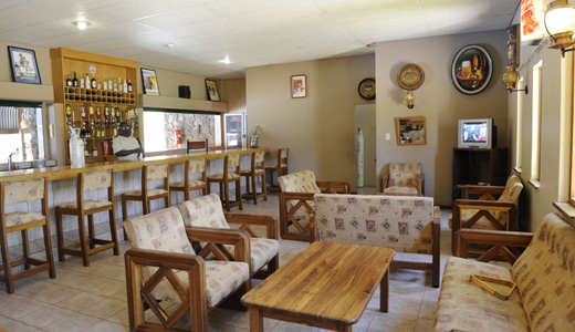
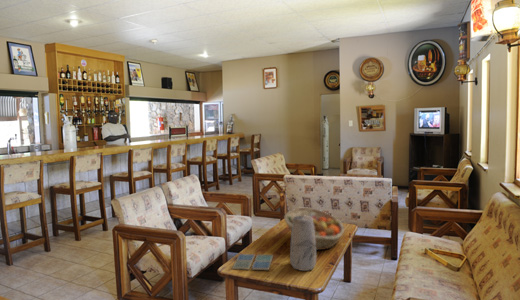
+ fruit basket [283,207,346,251]
+ vase [289,215,317,272]
+ drink coaster [231,253,274,271]
